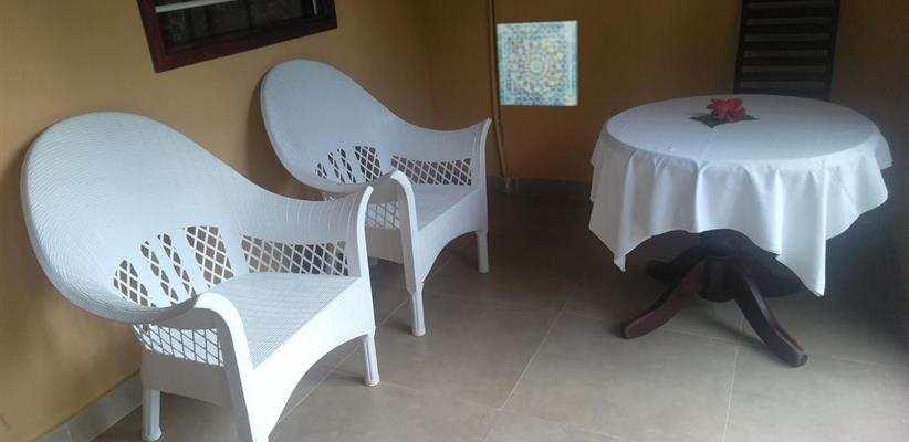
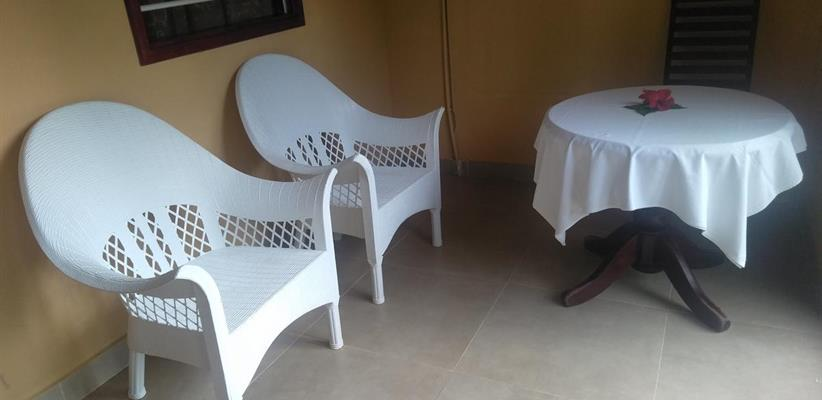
- wall art [497,20,578,107]
